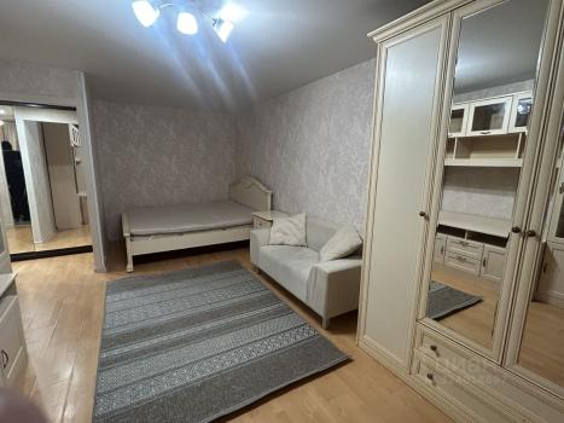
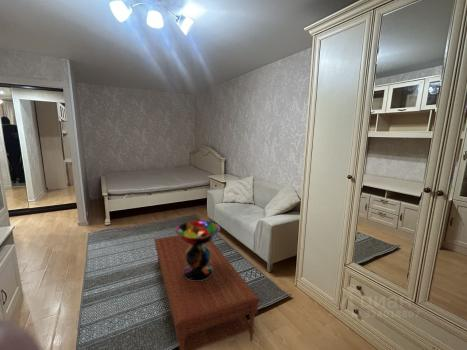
+ coffee table [153,234,261,350]
+ decorative bowl [174,220,221,281]
